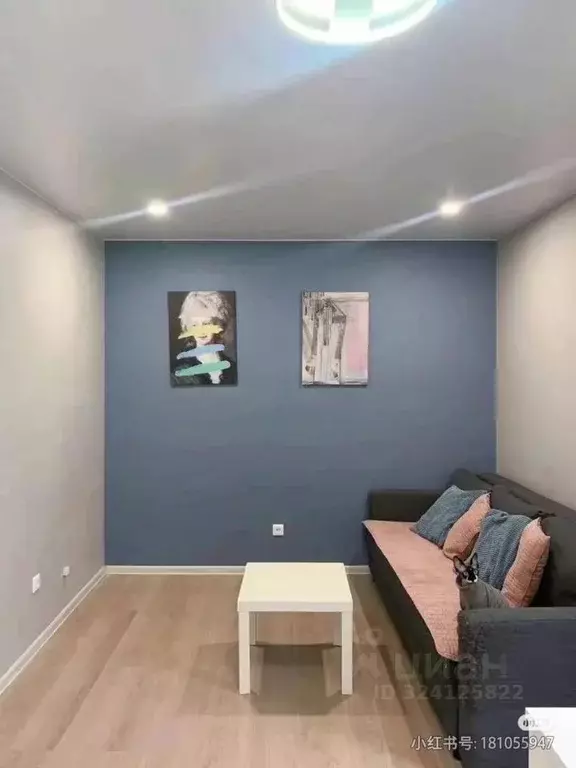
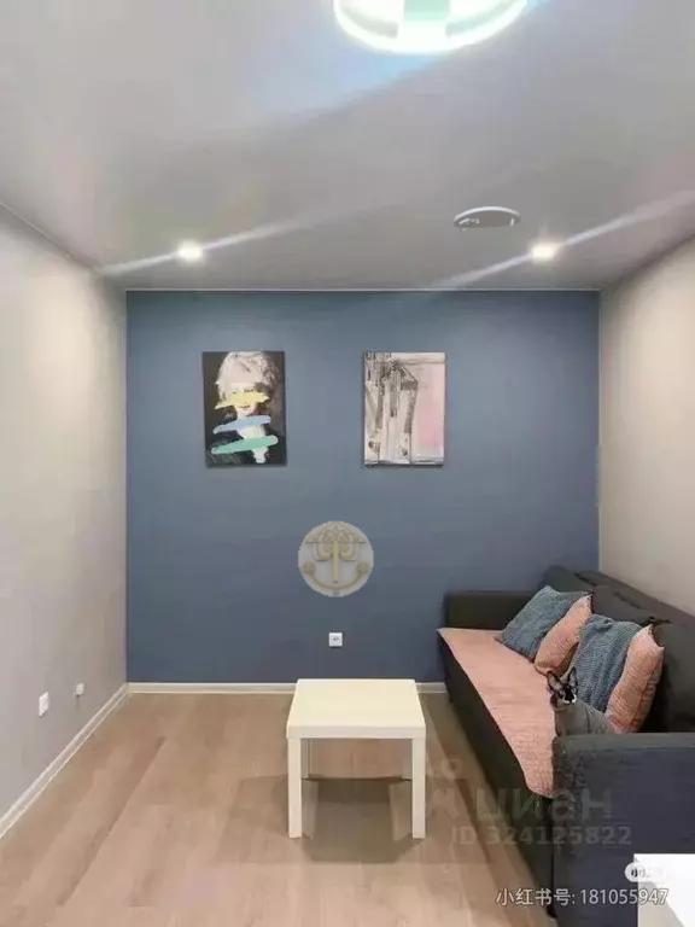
+ wall decoration [297,520,375,597]
+ smoke detector [452,205,522,233]
